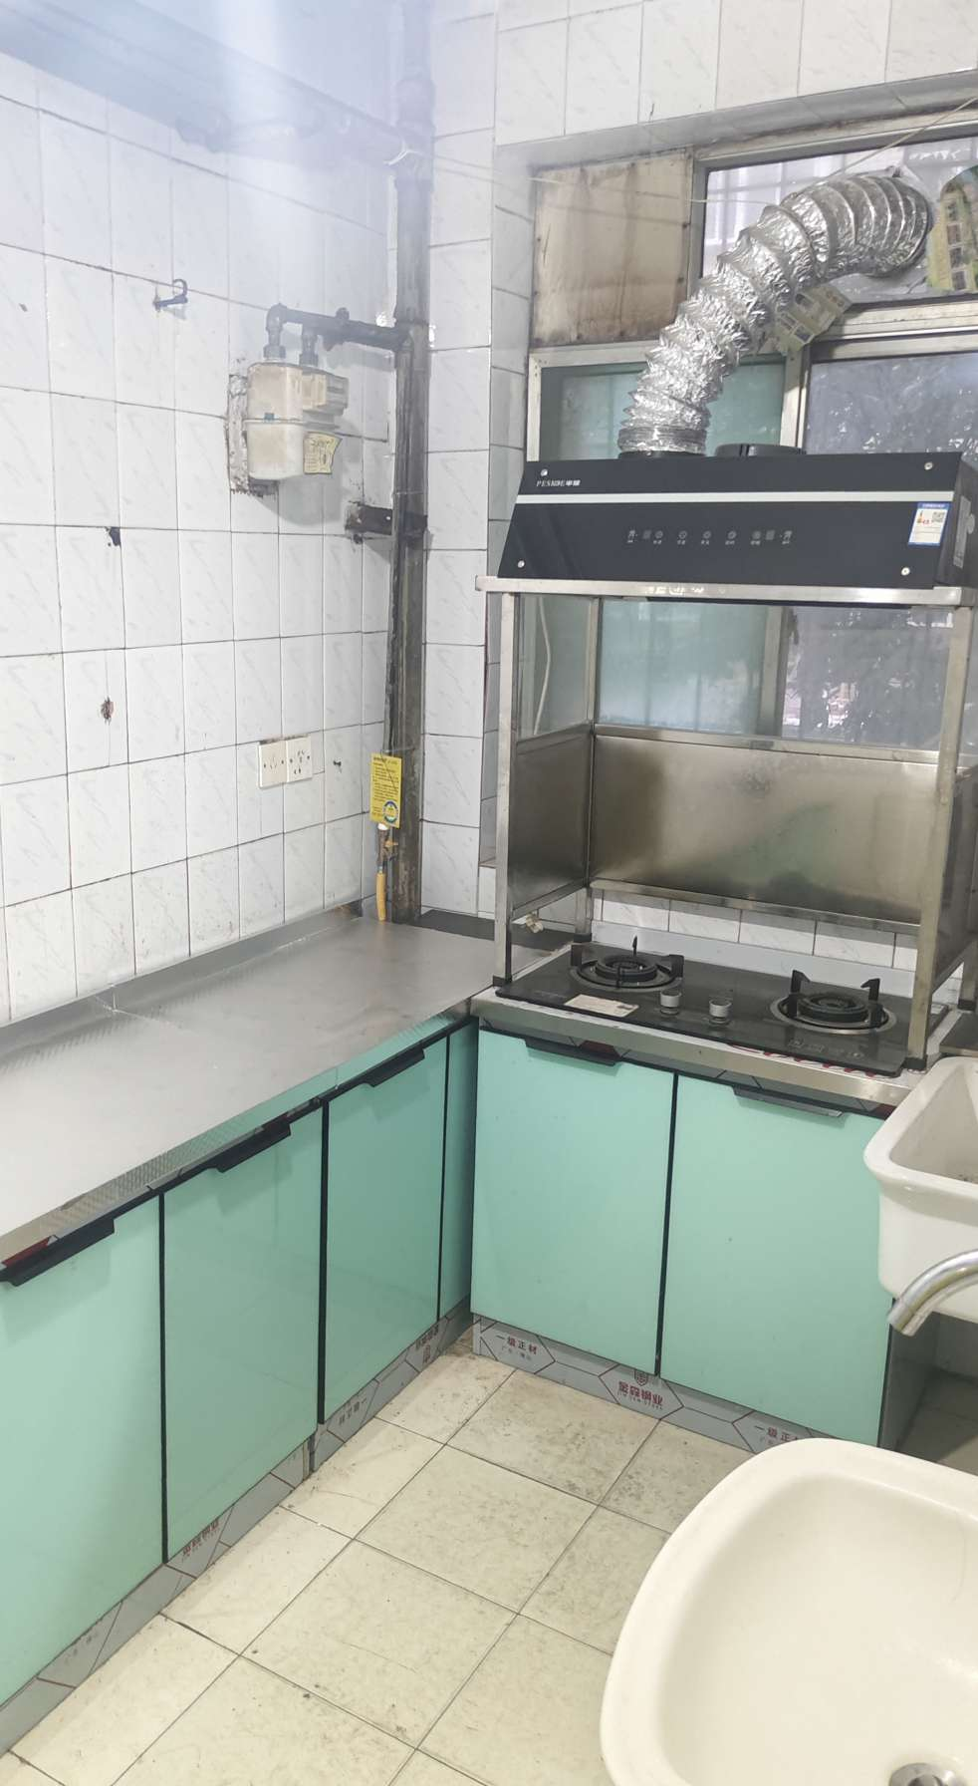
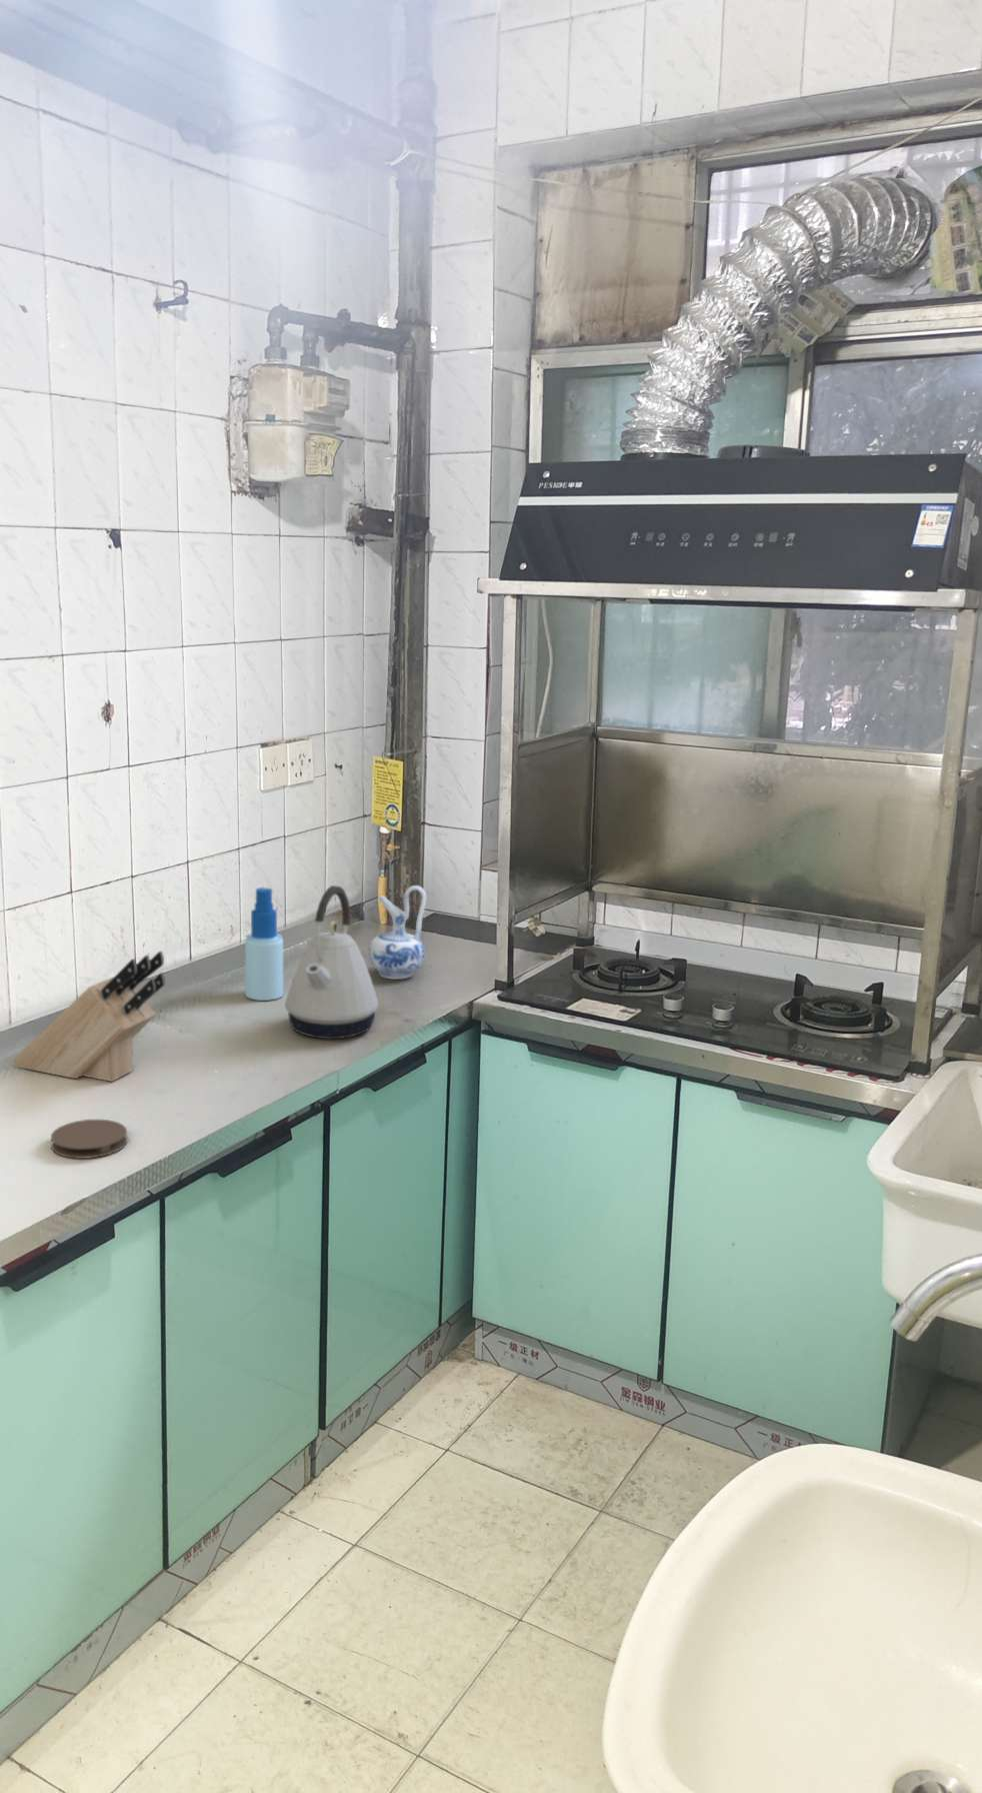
+ kettle [284,884,379,1039]
+ coaster [50,1119,128,1160]
+ spray bottle [244,887,284,1002]
+ knife block [10,951,166,1083]
+ ceramic pitcher [368,884,427,980]
